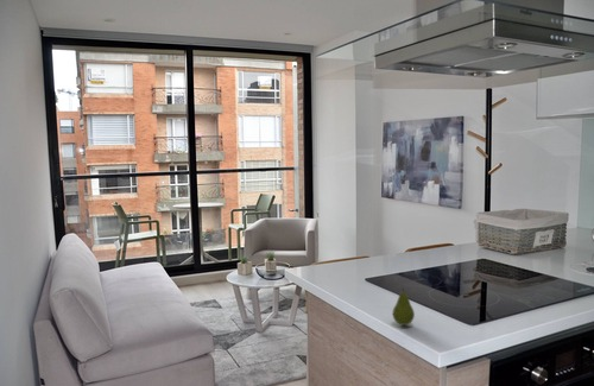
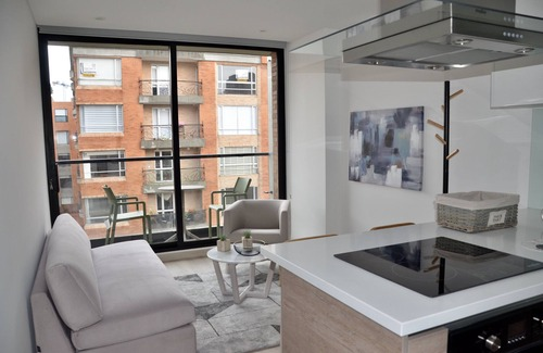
- fruit [392,286,416,327]
